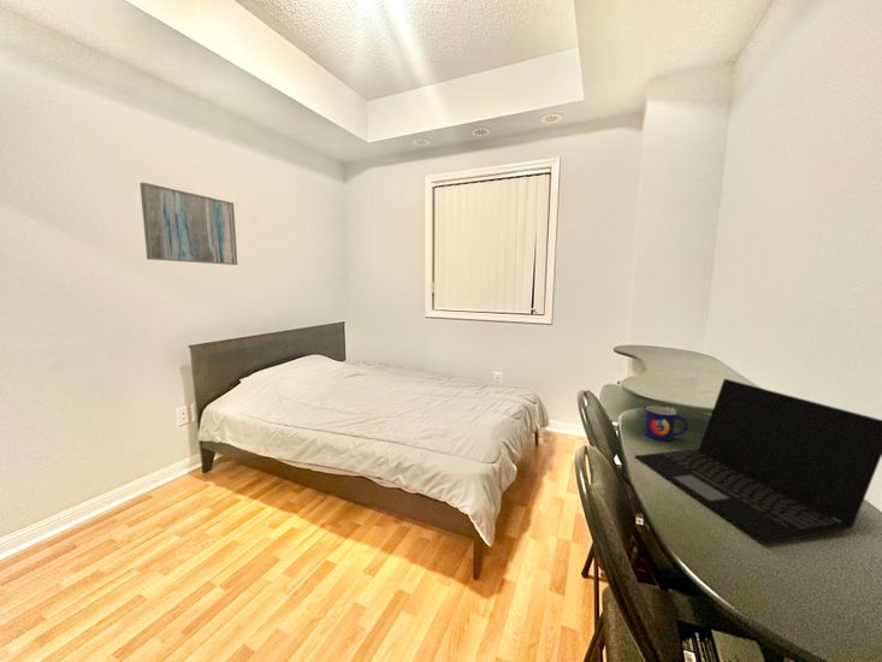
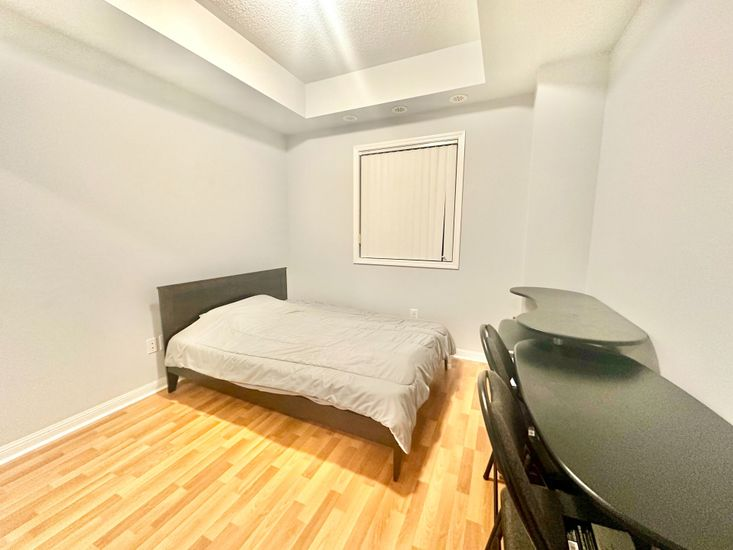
- laptop [633,378,882,544]
- wall art [138,182,238,266]
- mug [644,406,689,442]
